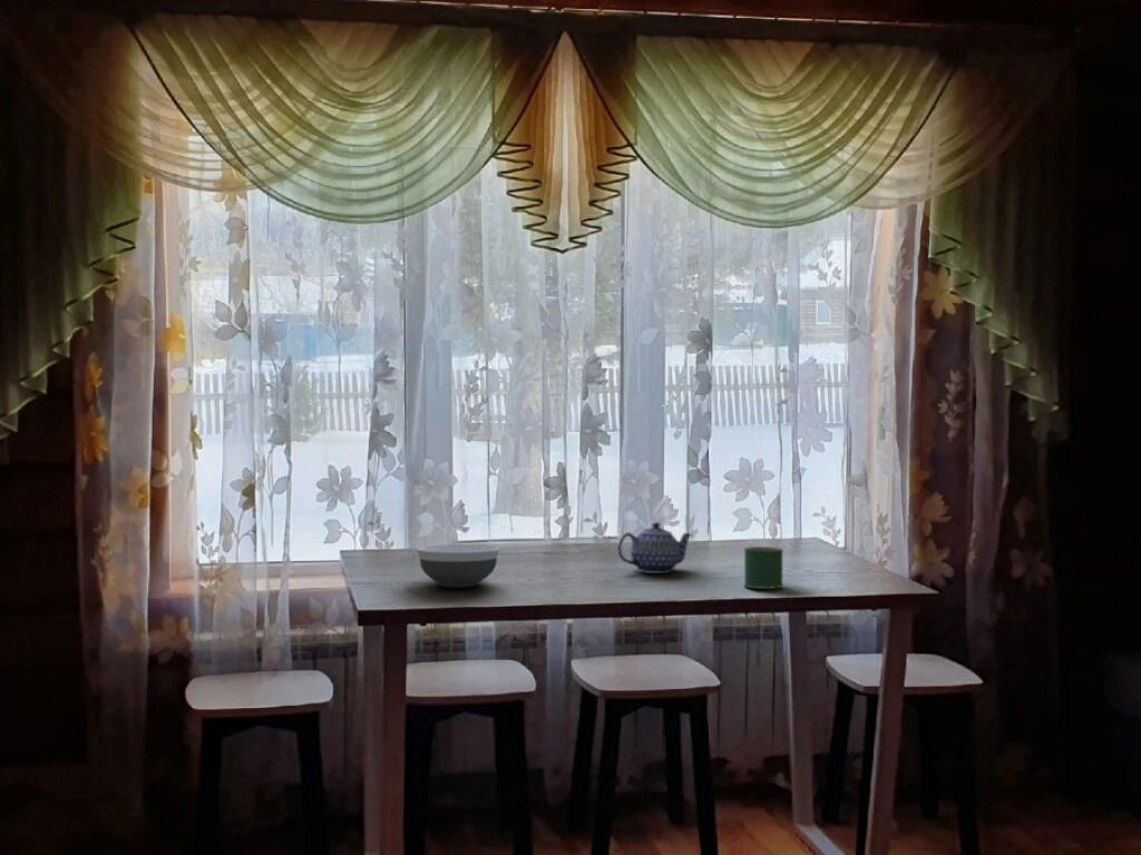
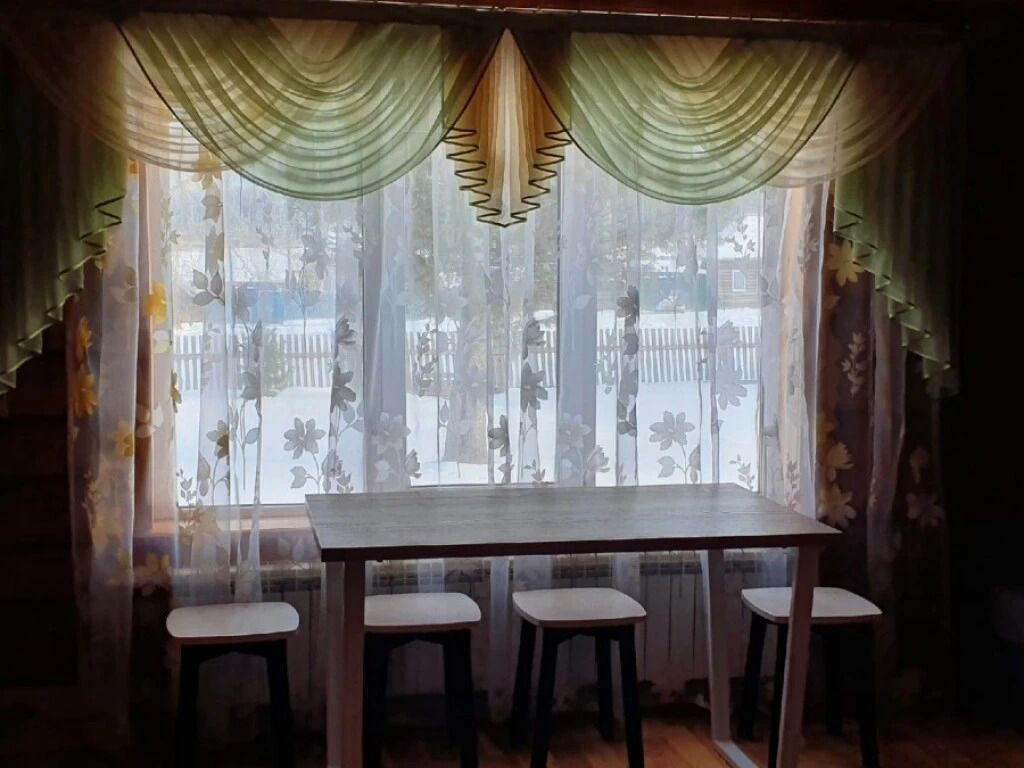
- mug [743,546,784,590]
- teapot [616,521,694,574]
- bowl [416,543,501,588]
